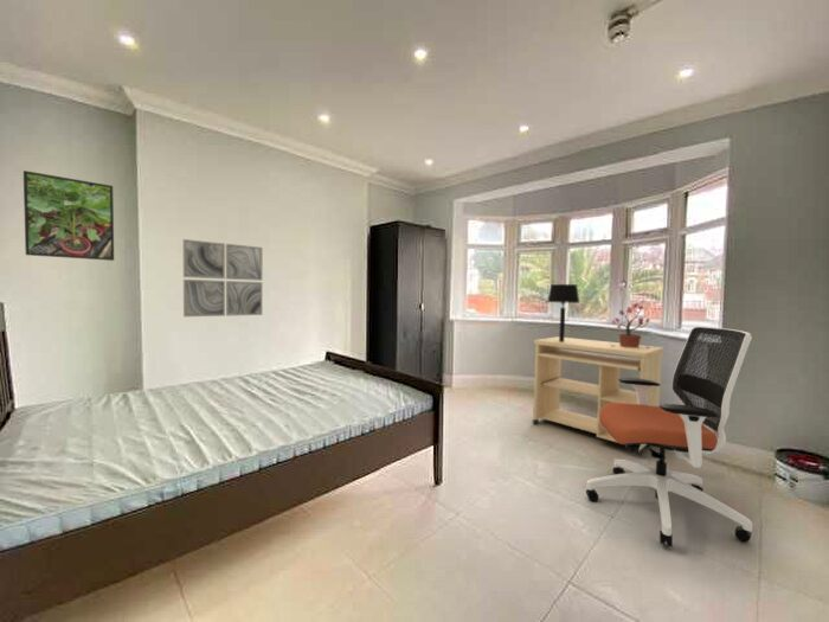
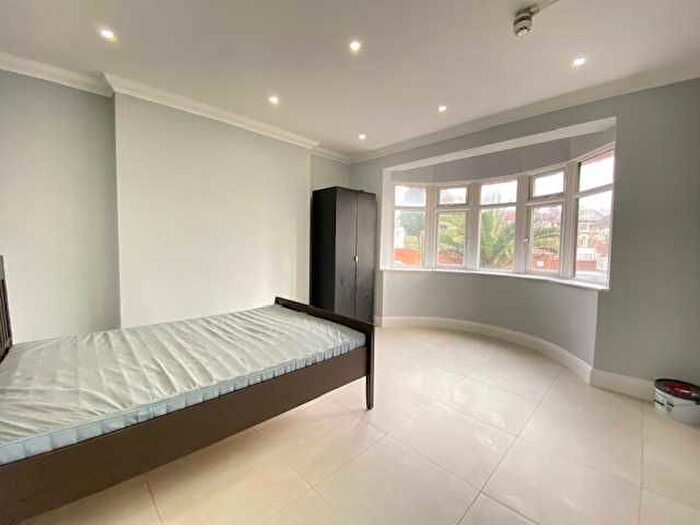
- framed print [23,169,115,262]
- table lamp [546,283,580,342]
- office chair [585,326,753,547]
- potted plant [611,302,650,348]
- desk [531,335,666,456]
- wall art [182,238,263,318]
